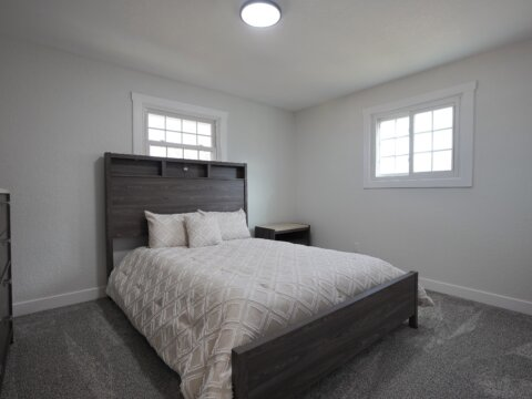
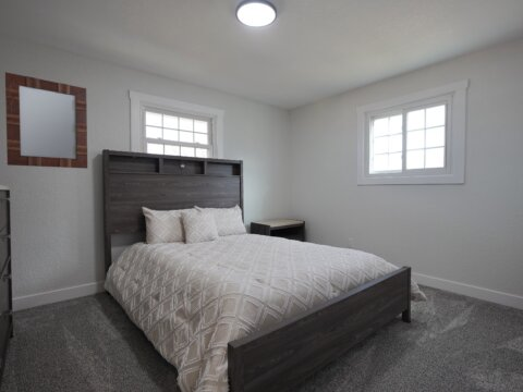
+ home mirror [4,71,88,170]
